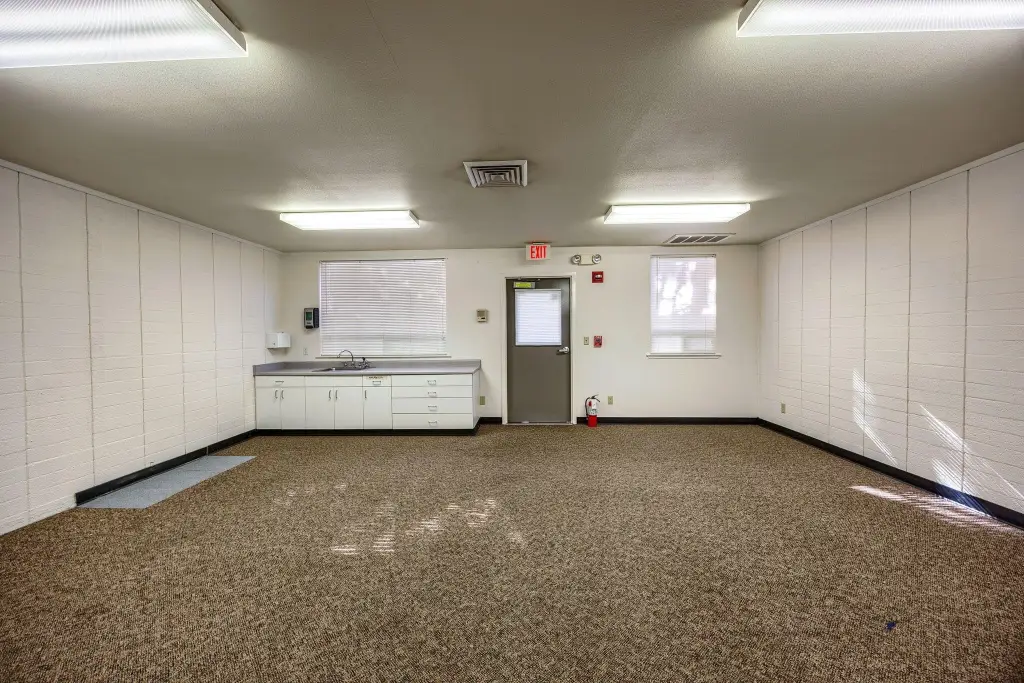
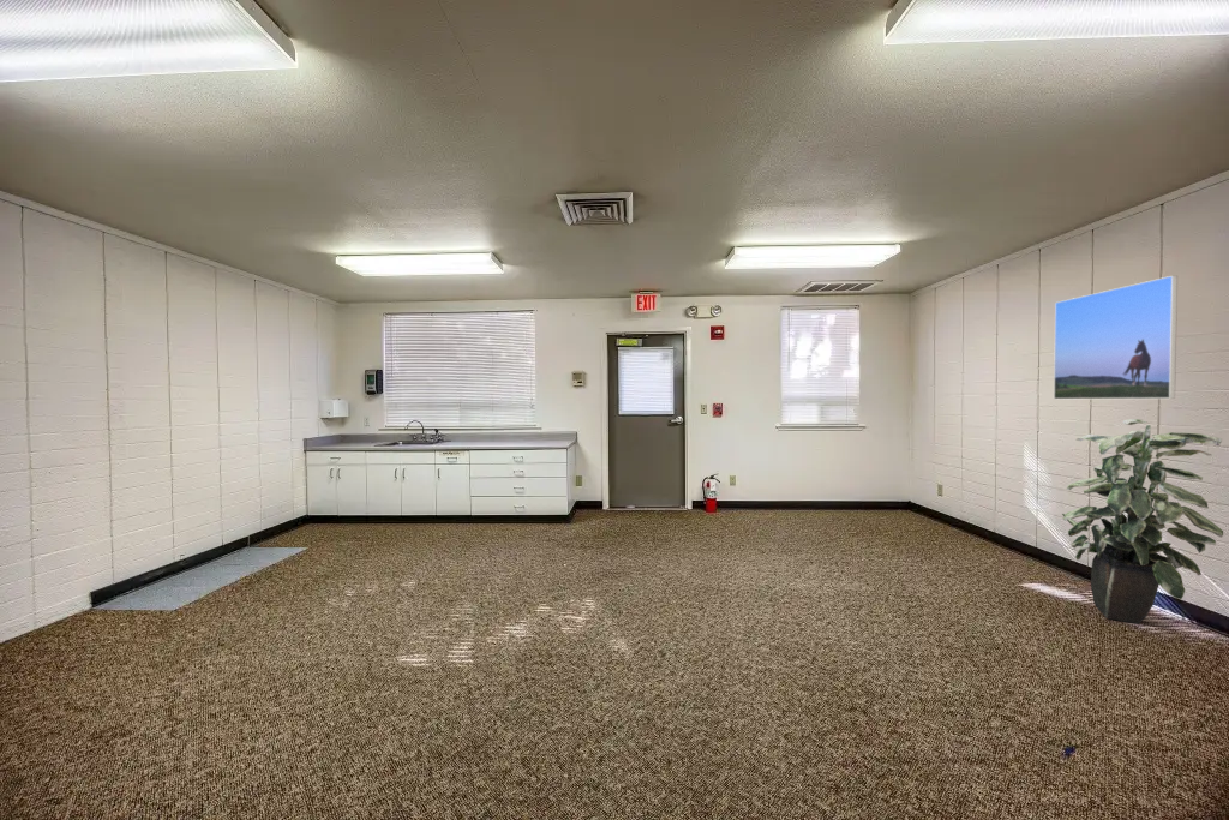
+ indoor plant [1061,418,1224,626]
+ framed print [1053,275,1179,400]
